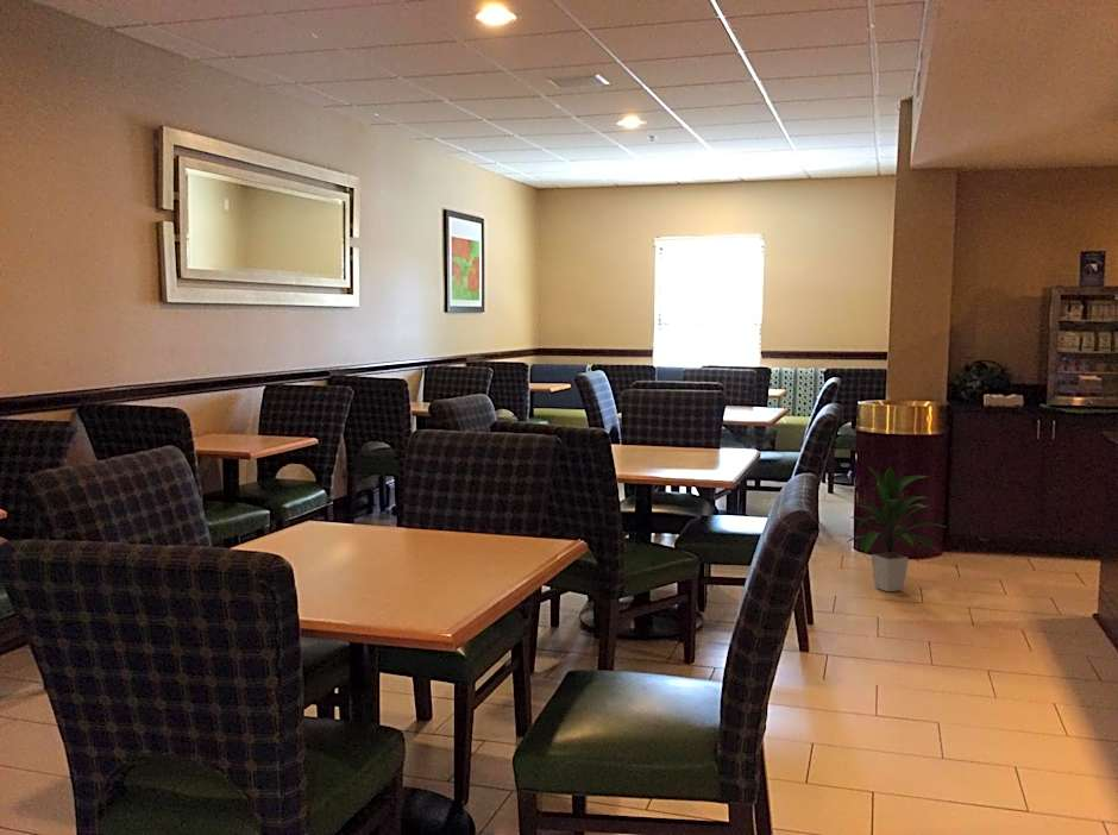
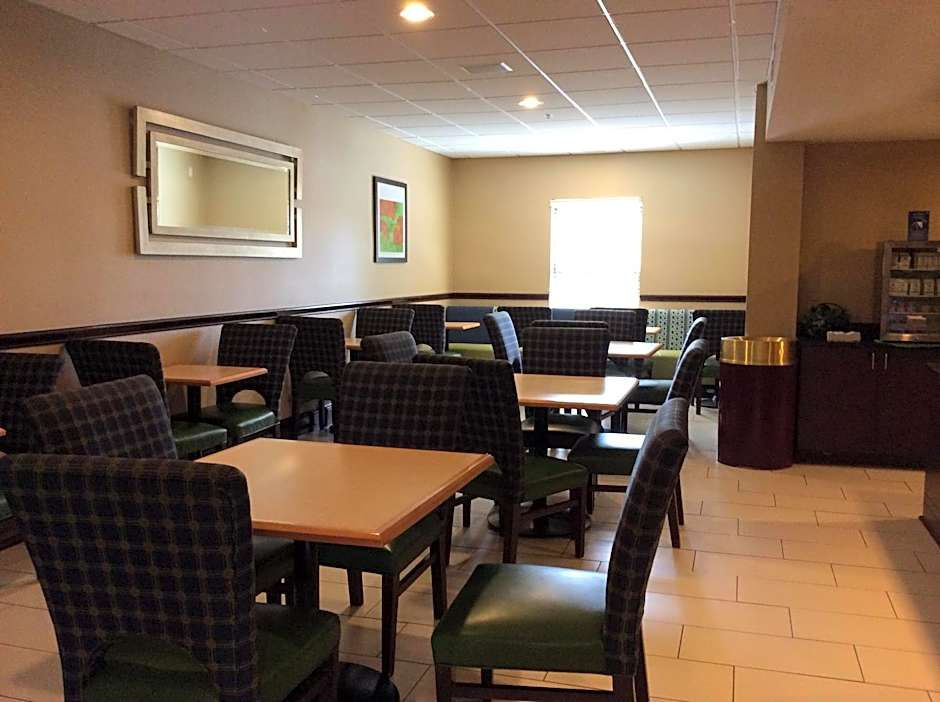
- indoor plant [846,465,946,592]
